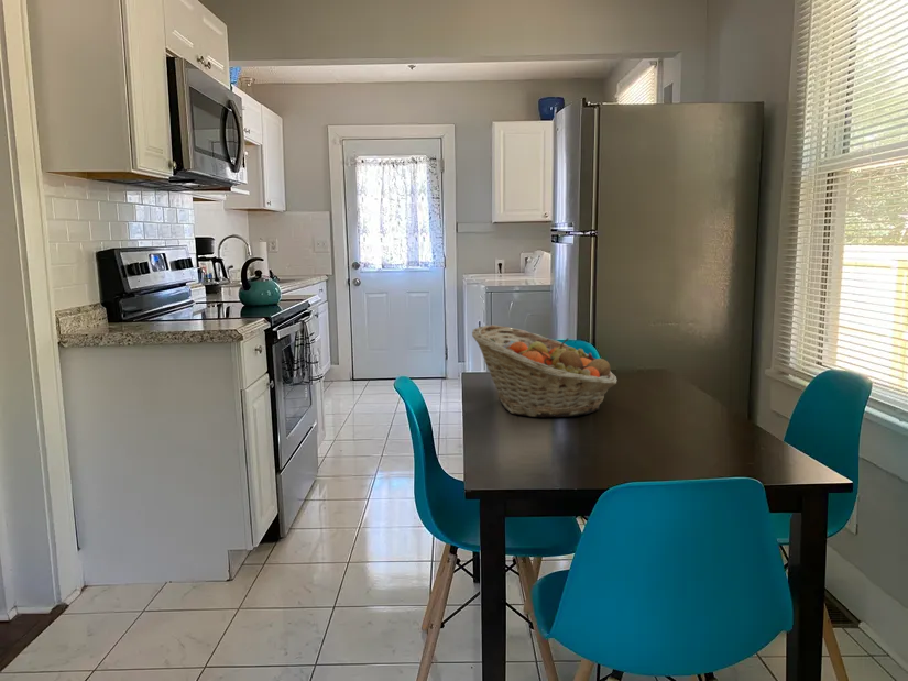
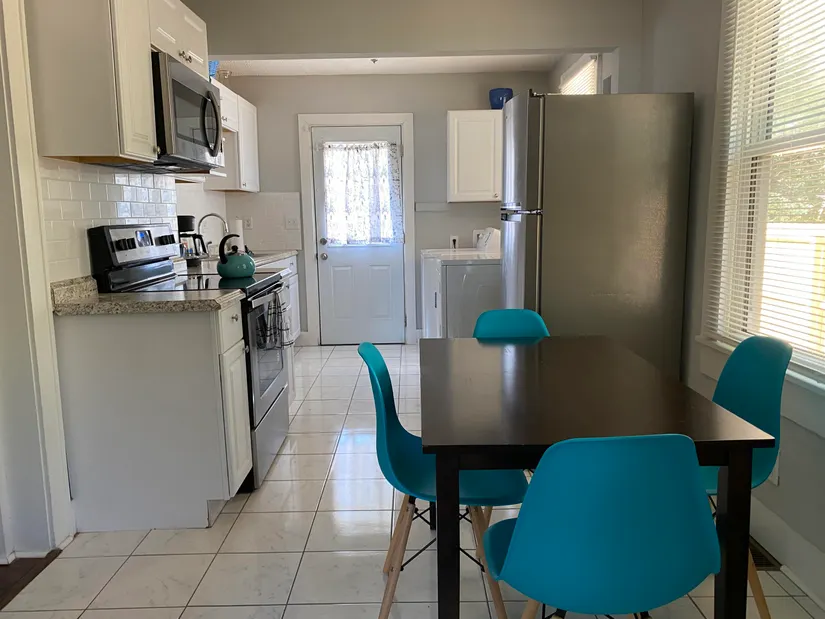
- fruit basket [471,323,619,418]
